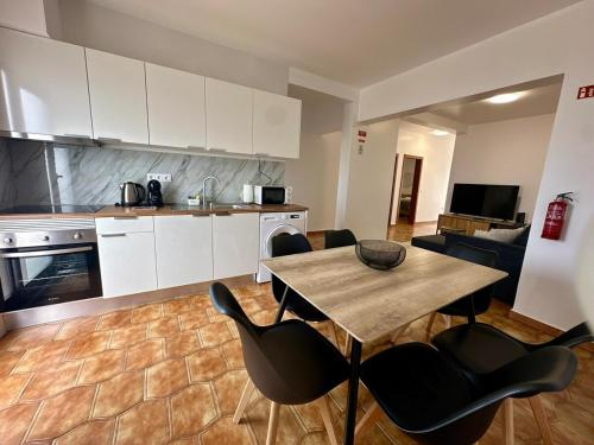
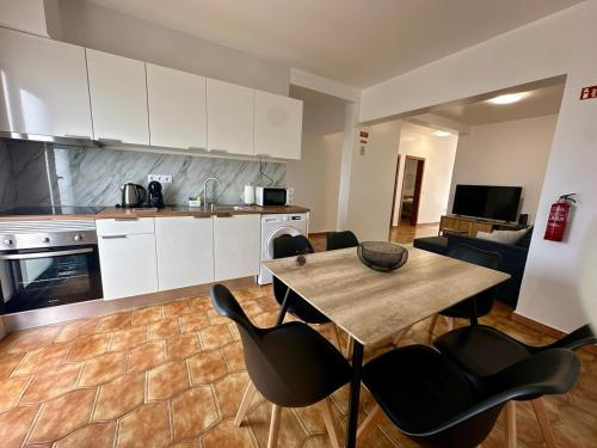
+ teapot [294,247,321,271]
